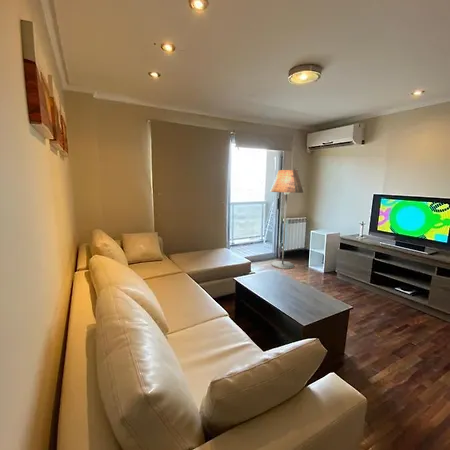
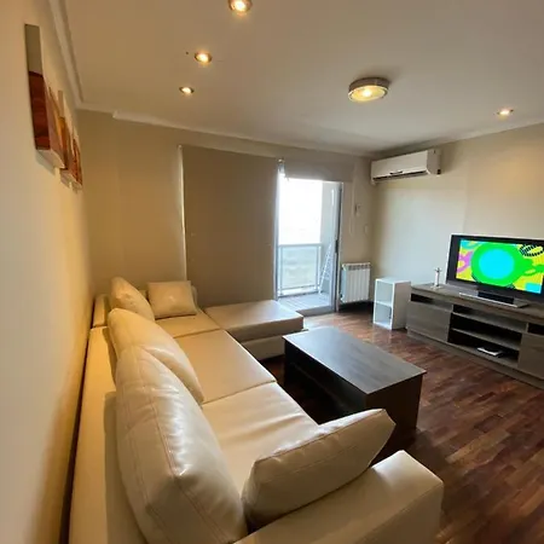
- floor lamp [269,169,305,270]
